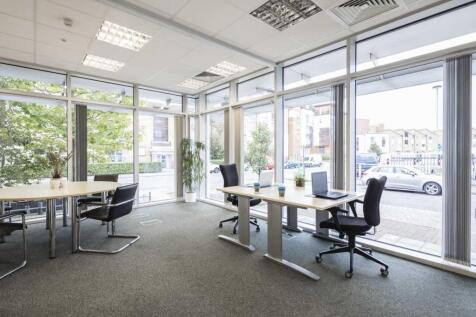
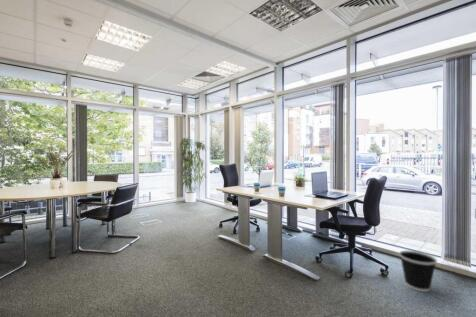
+ wastebasket [398,250,438,293]
